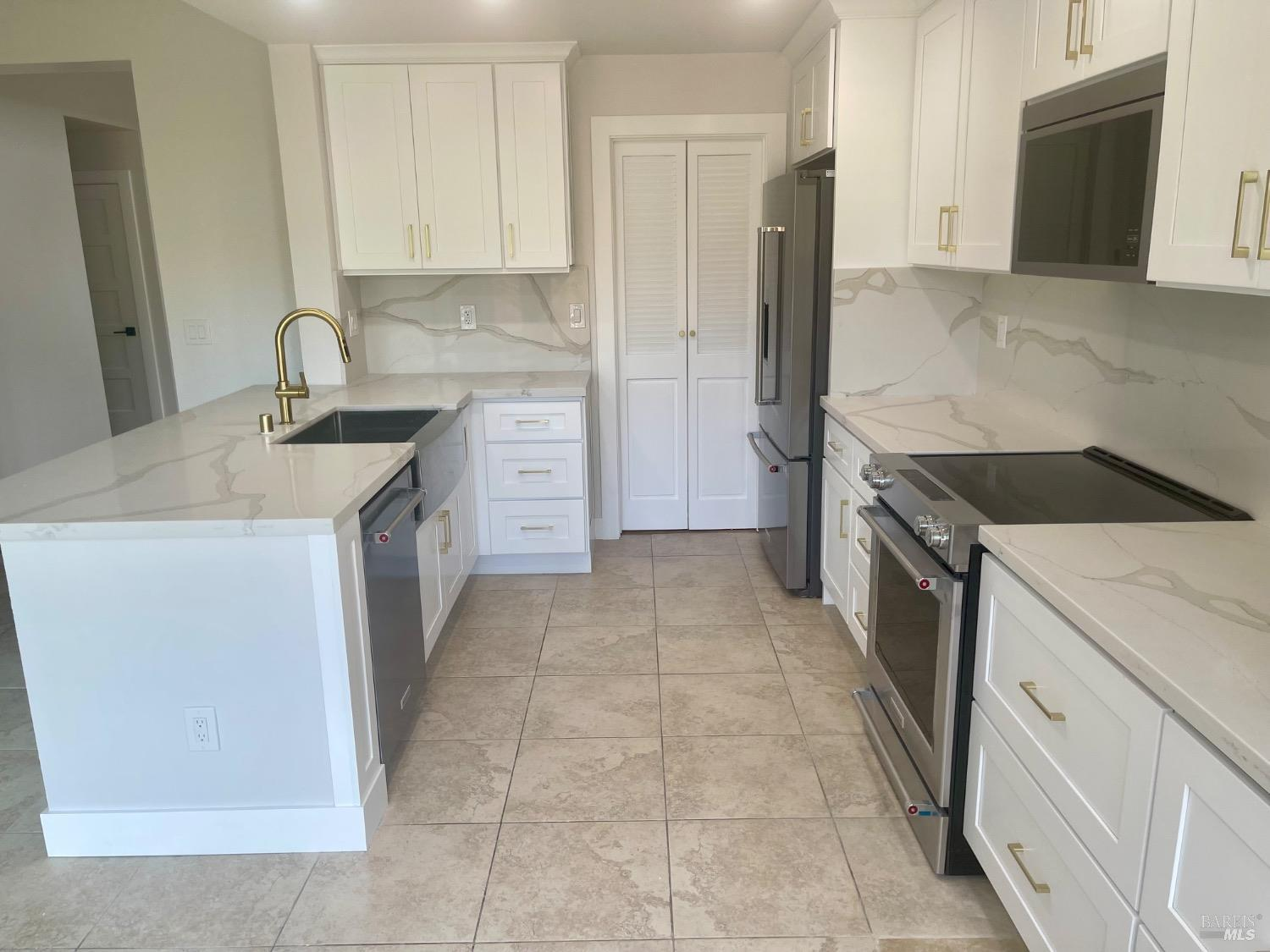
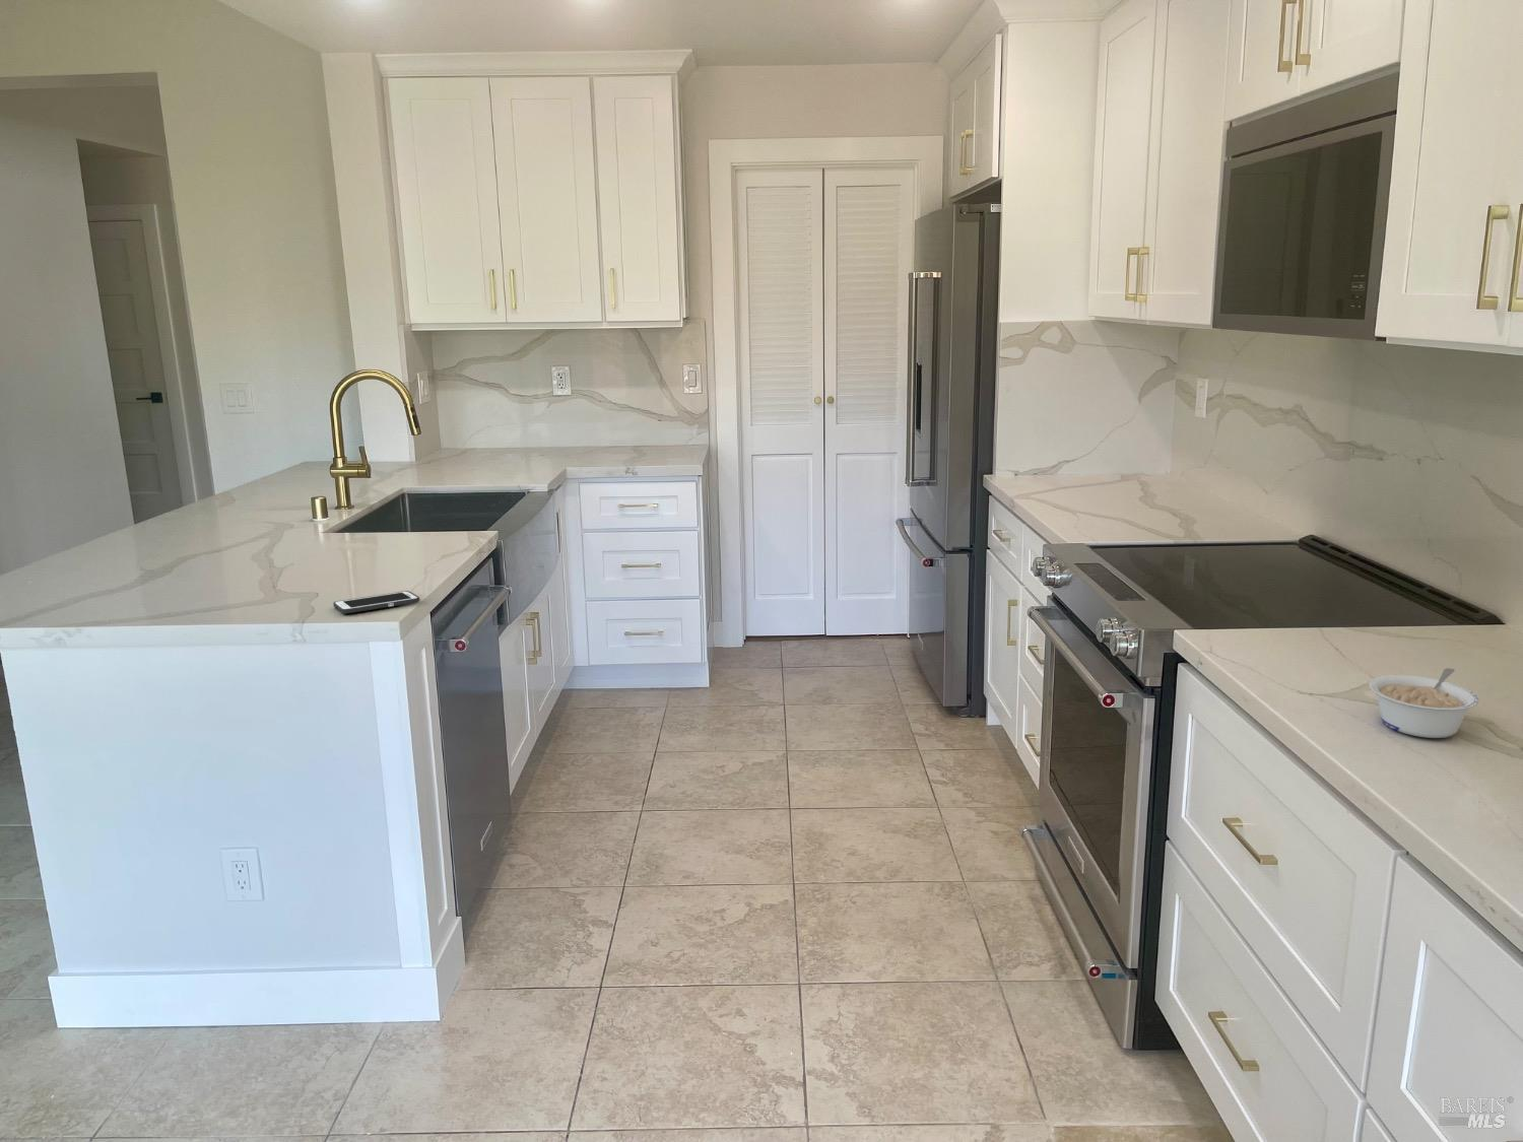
+ legume [1367,667,1480,739]
+ cell phone [332,590,421,614]
